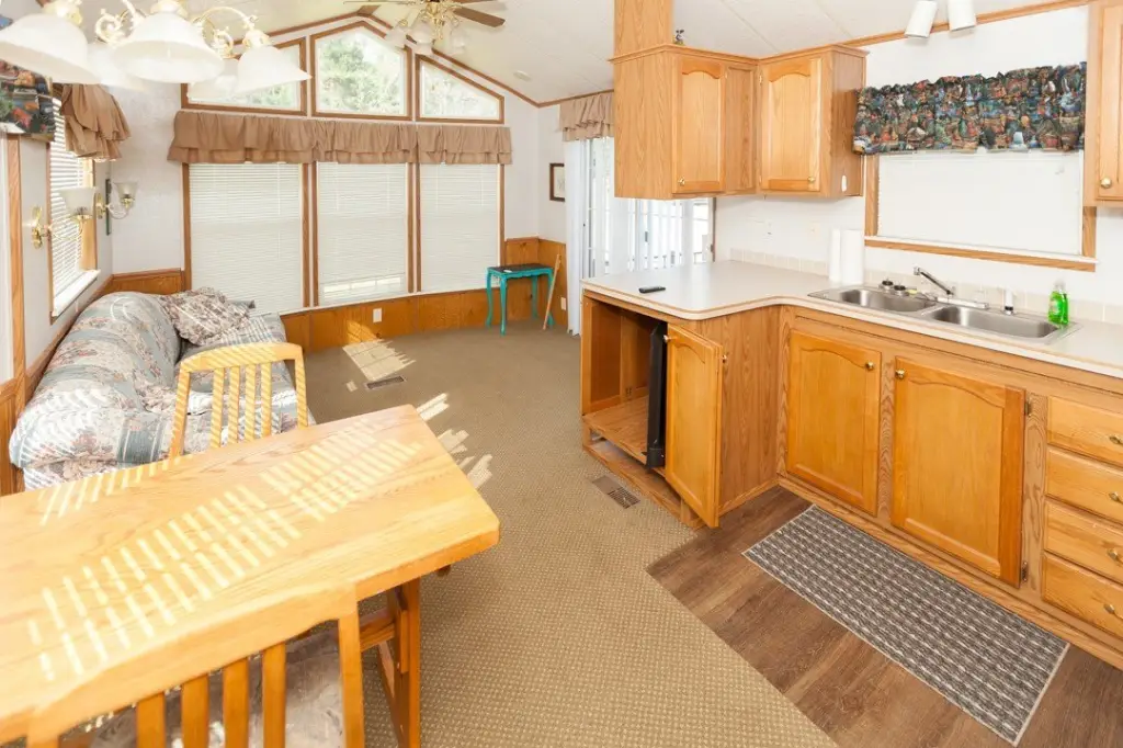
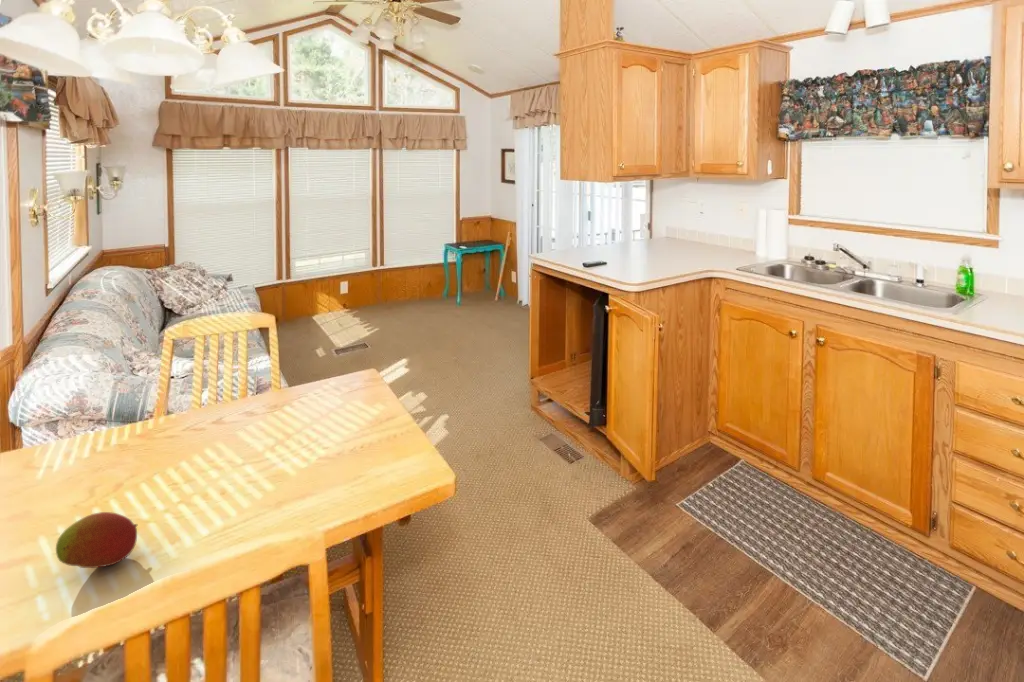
+ fruit [55,511,138,569]
